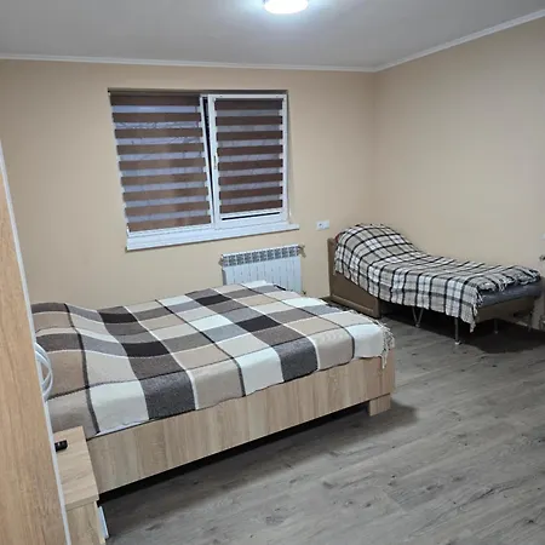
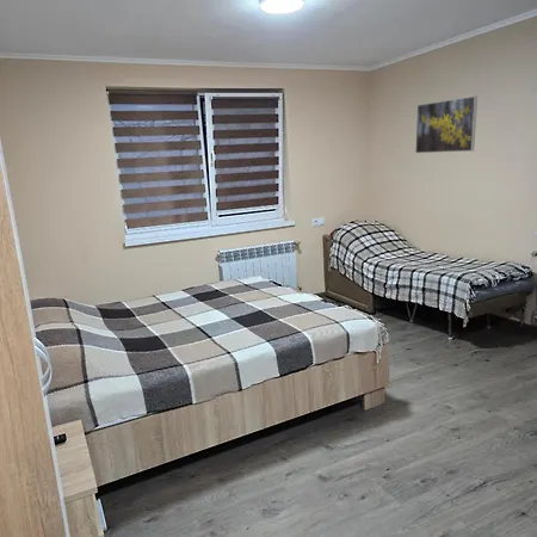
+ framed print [414,95,479,154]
